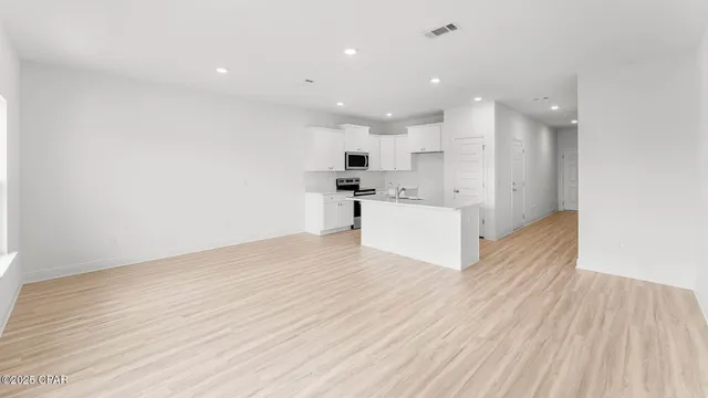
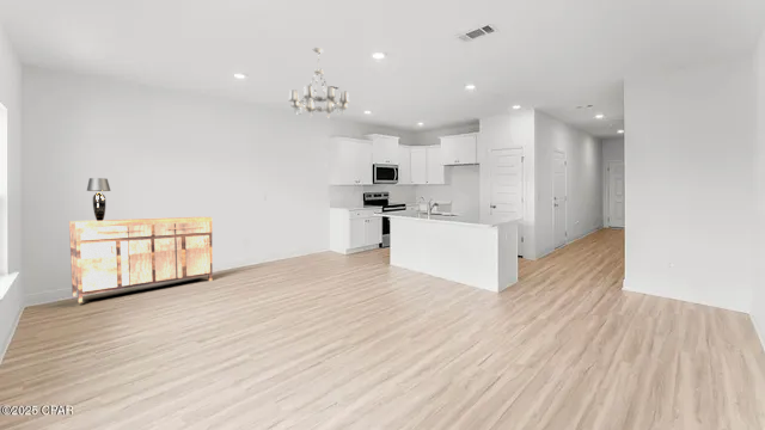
+ table lamp [86,177,111,221]
+ sideboard [68,216,214,305]
+ chandelier [288,47,351,119]
